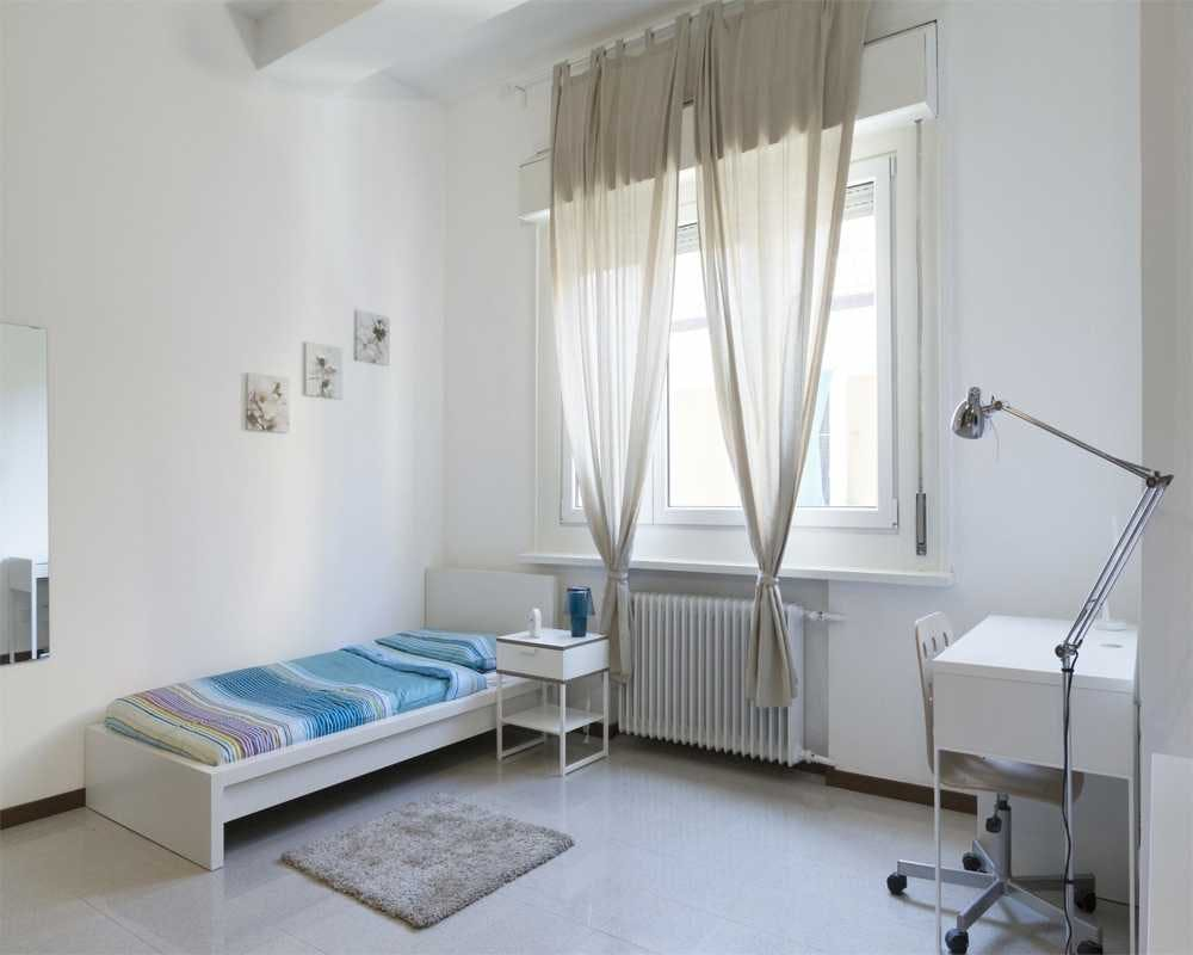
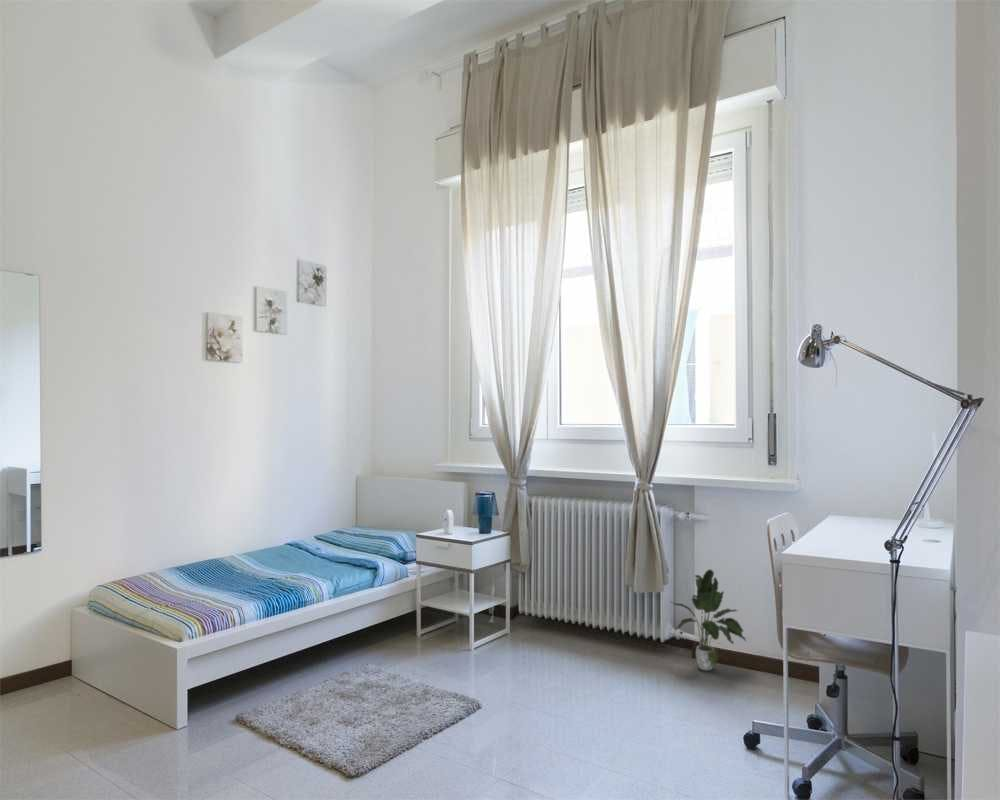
+ potted plant [669,568,748,671]
